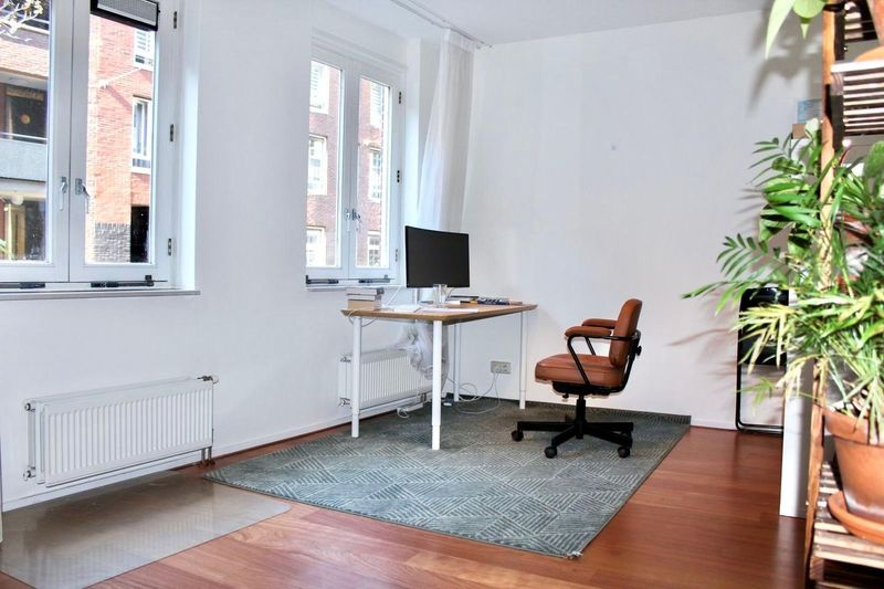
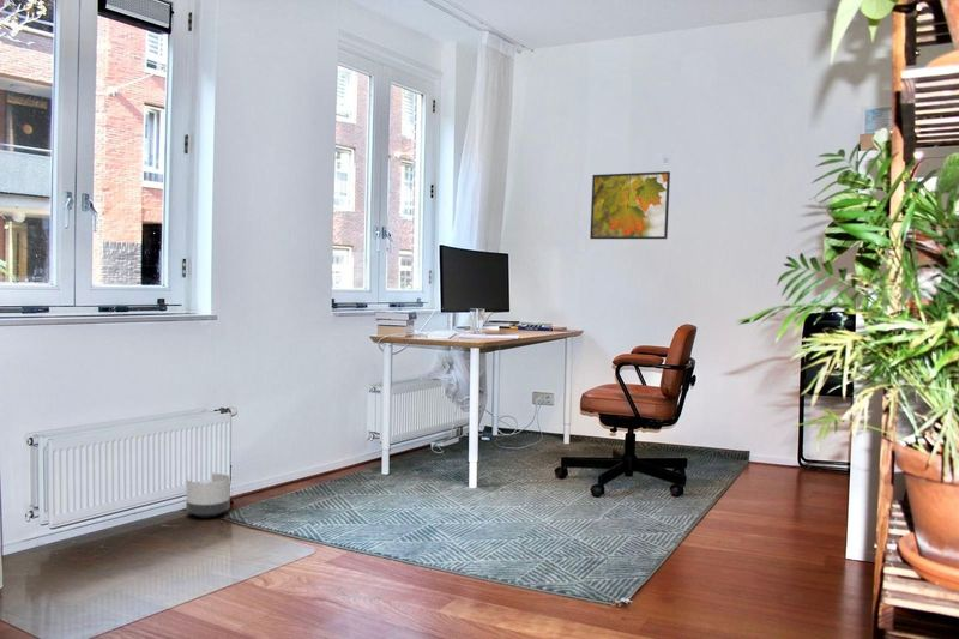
+ planter [185,472,231,519]
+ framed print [589,170,671,240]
